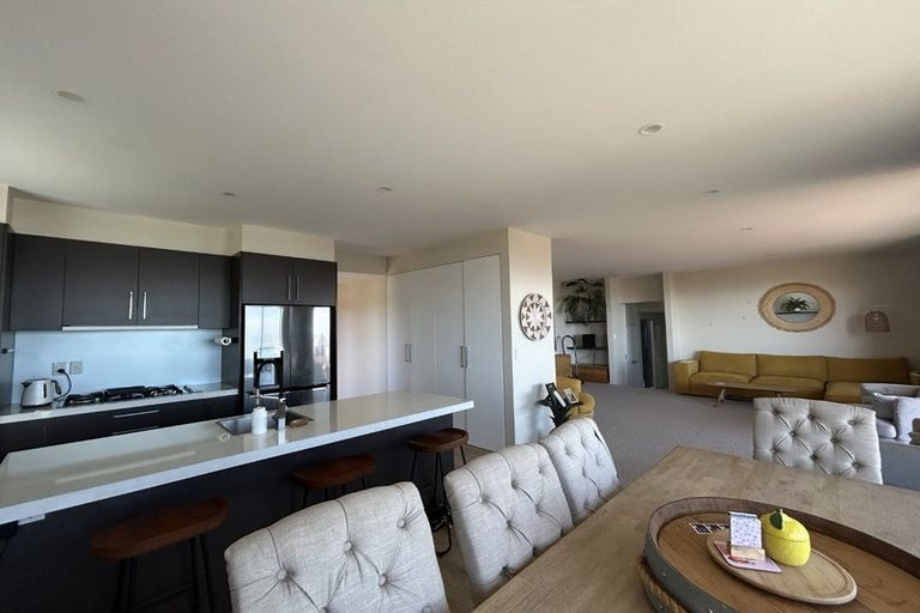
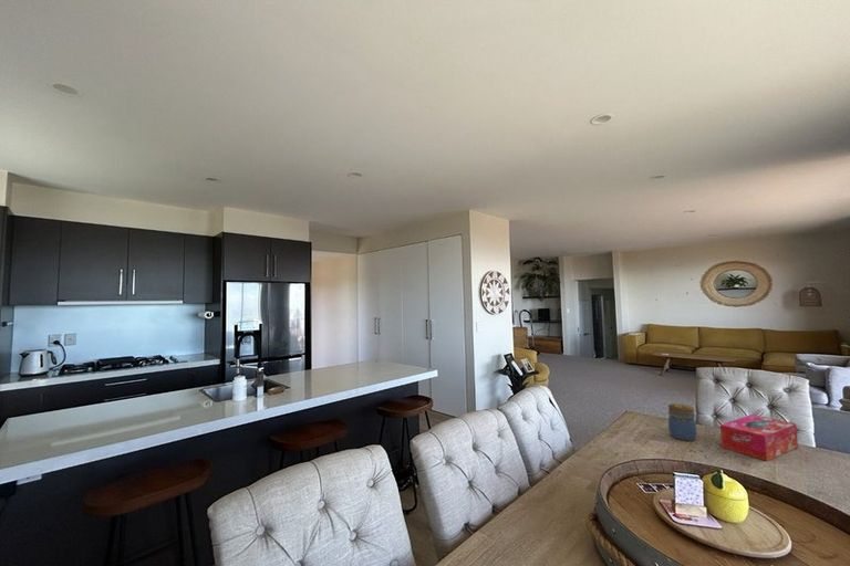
+ tissue box [719,413,799,462]
+ jar [667,402,698,442]
